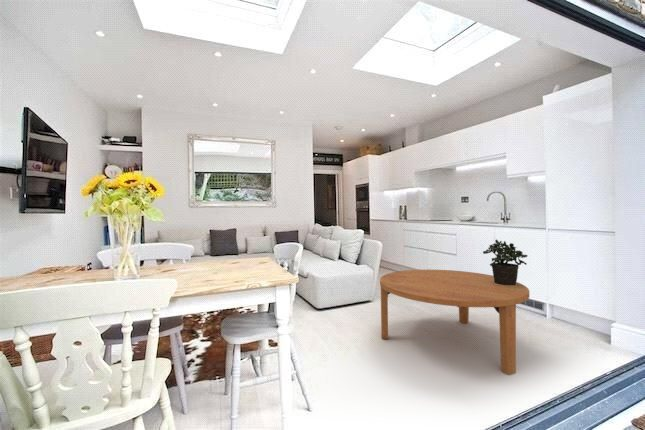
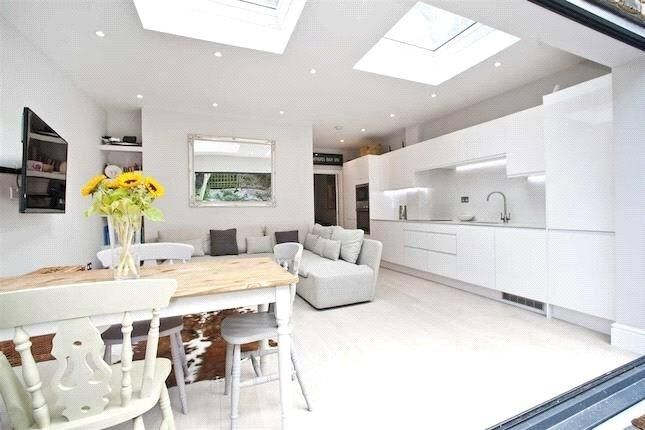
- potted plant [482,238,528,285]
- coffee table [379,269,530,376]
